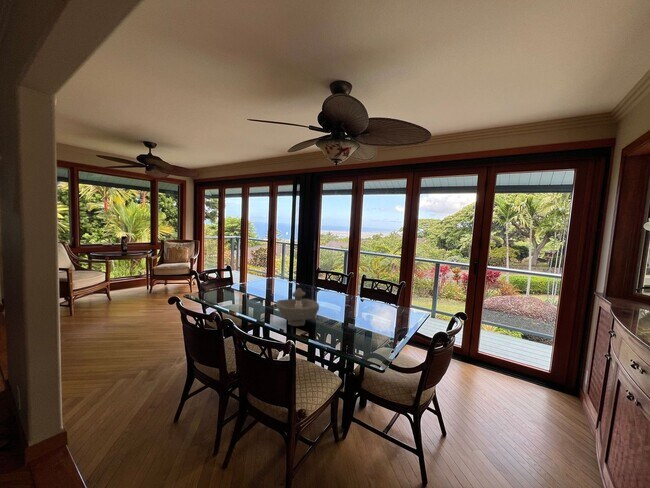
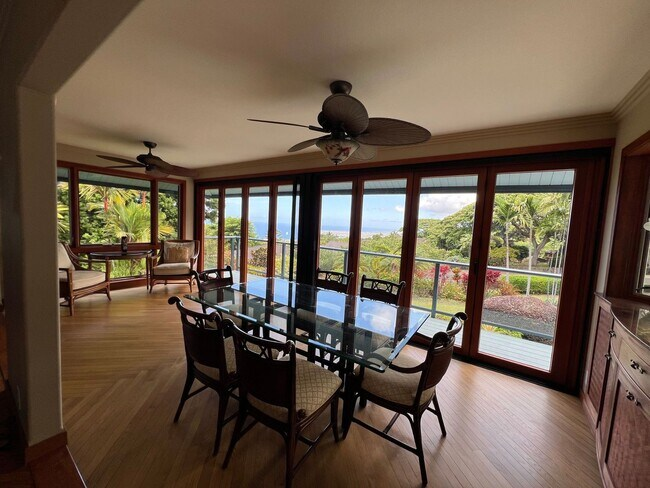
- decorative bowl [275,287,320,327]
